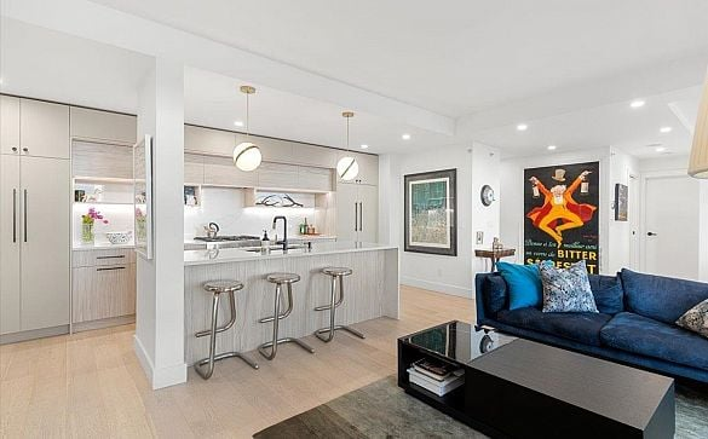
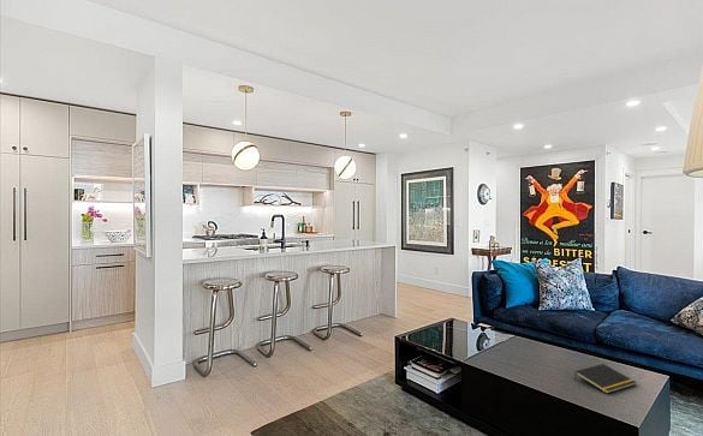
+ notepad [573,363,637,395]
